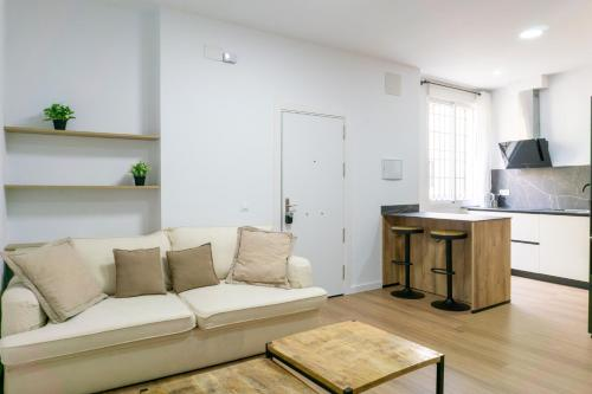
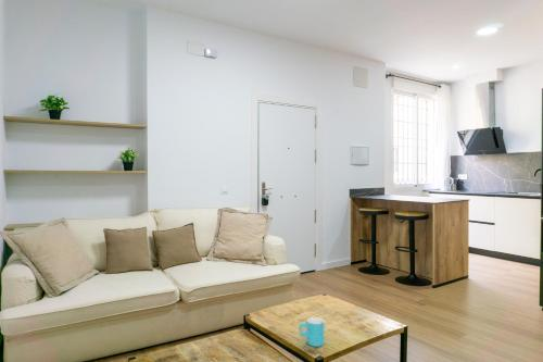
+ cup [299,316,325,348]
